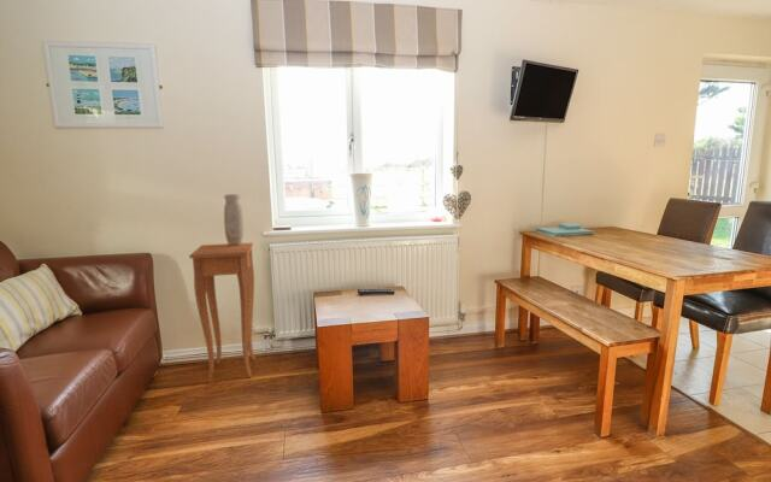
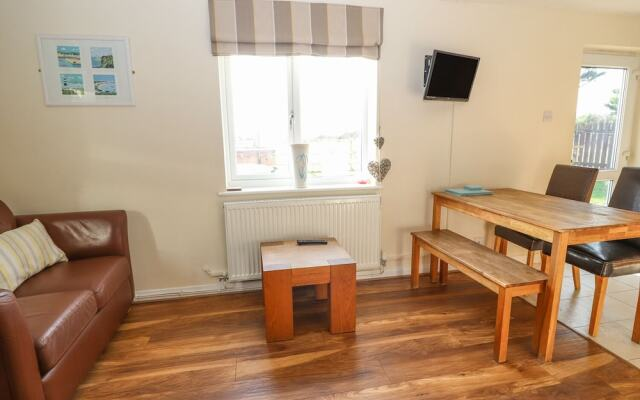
- side table [188,241,257,383]
- vase [223,193,245,246]
